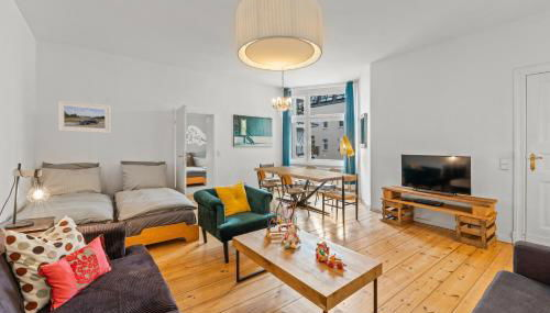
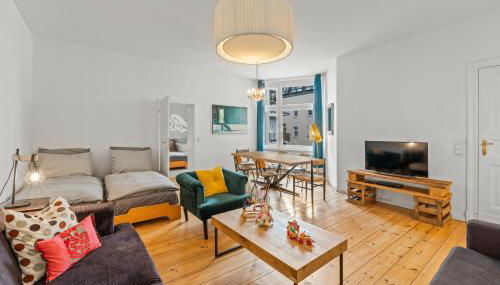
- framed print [56,99,111,134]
